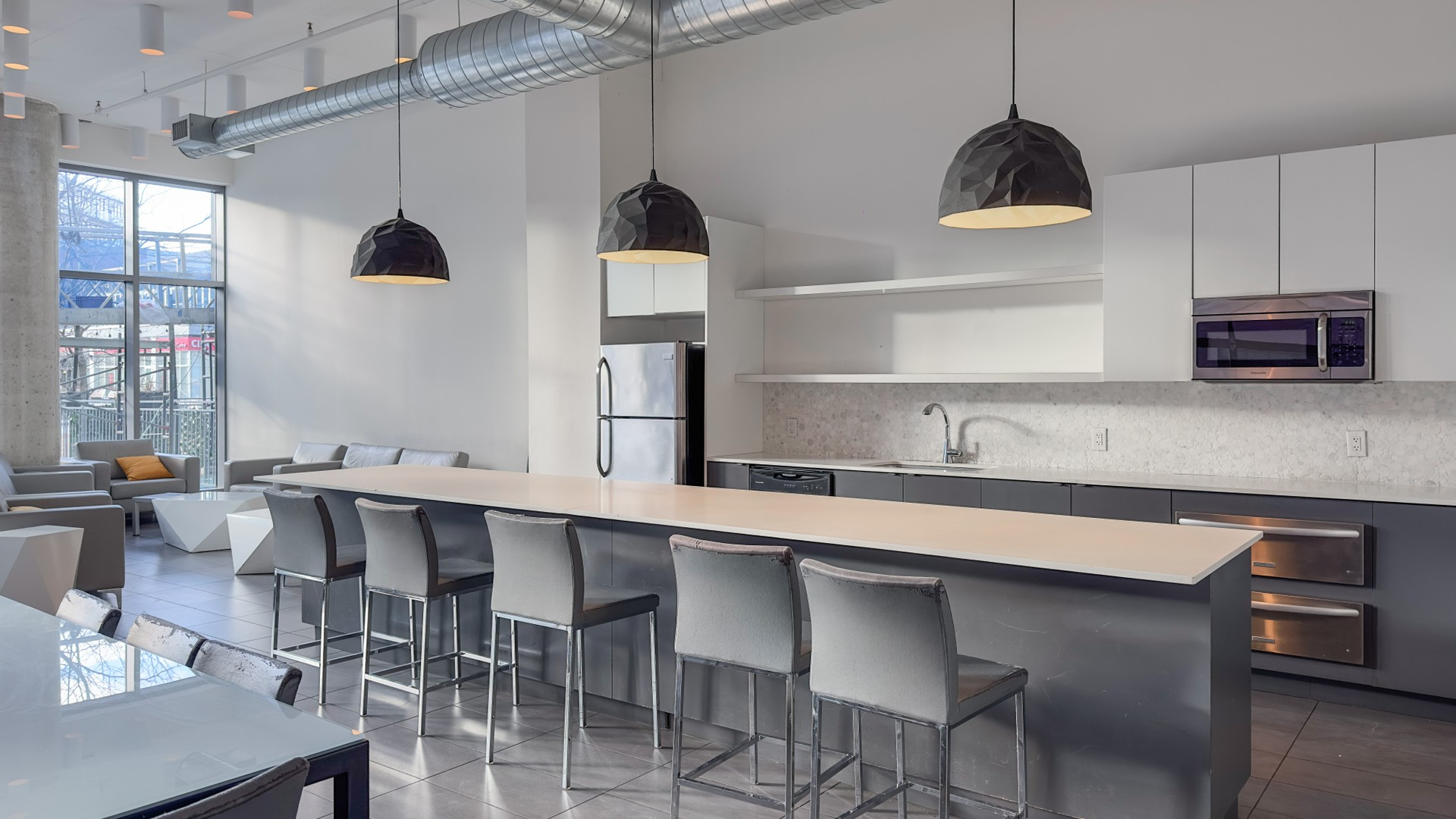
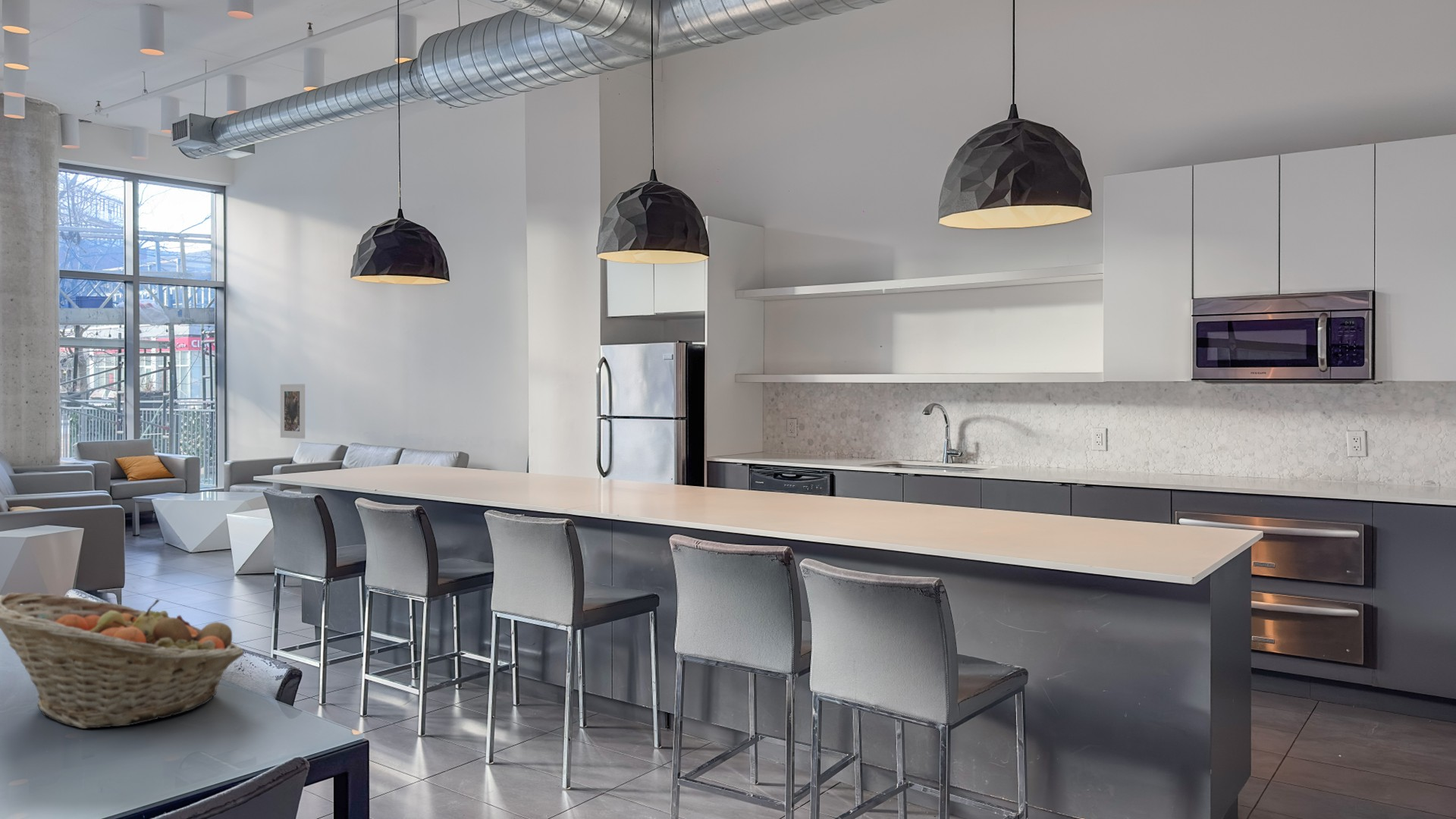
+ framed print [280,383,306,439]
+ fruit basket [0,592,245,730]
